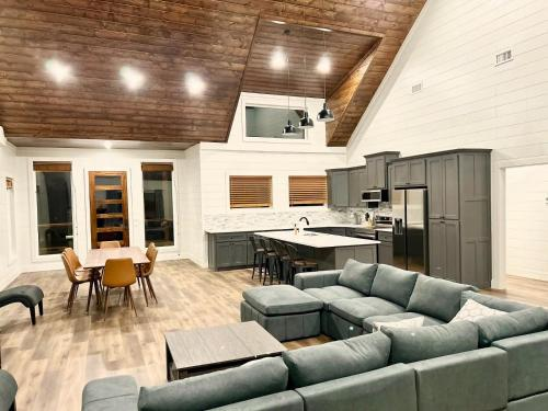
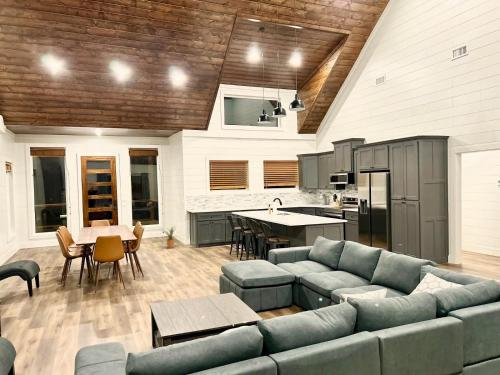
+ house plant [160,225,179,249]
